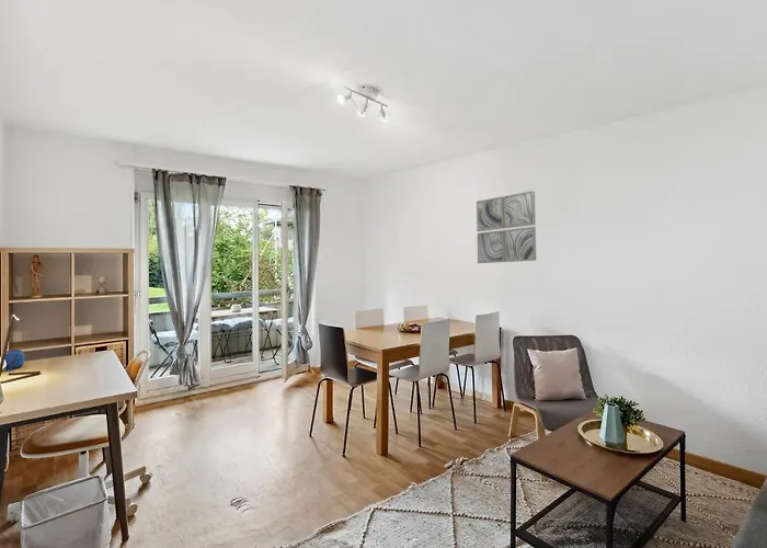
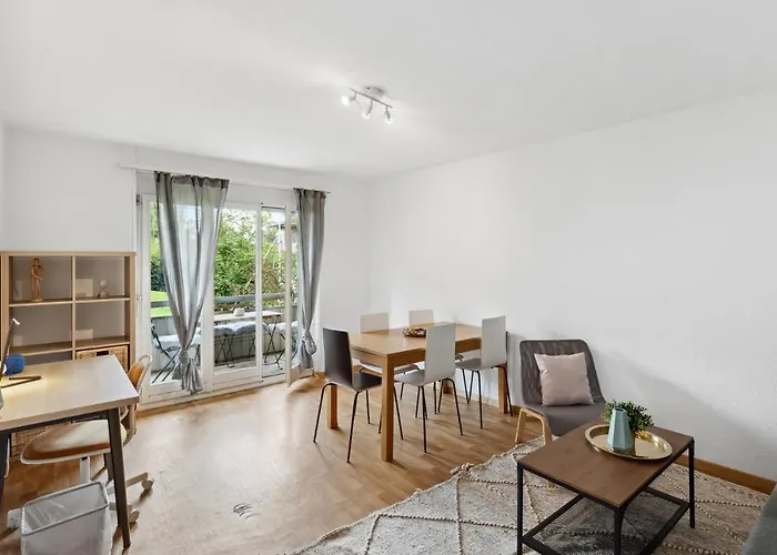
- wall art [476,190,537,264]
